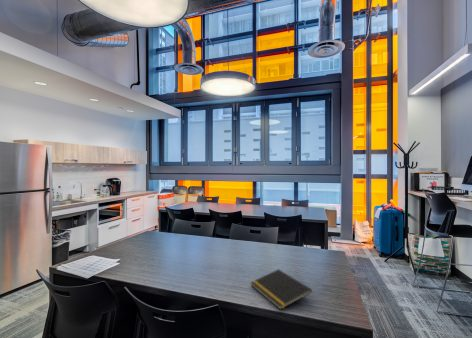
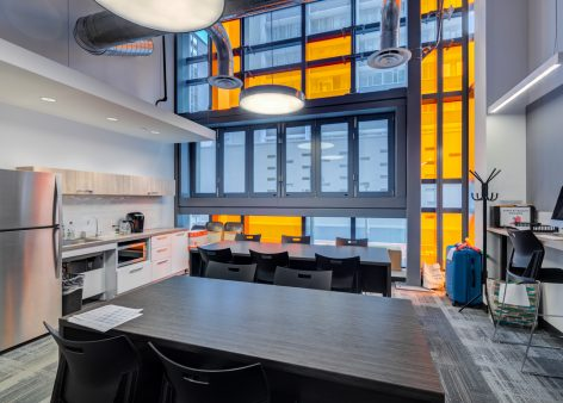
- notepad [250,268,313,311]
